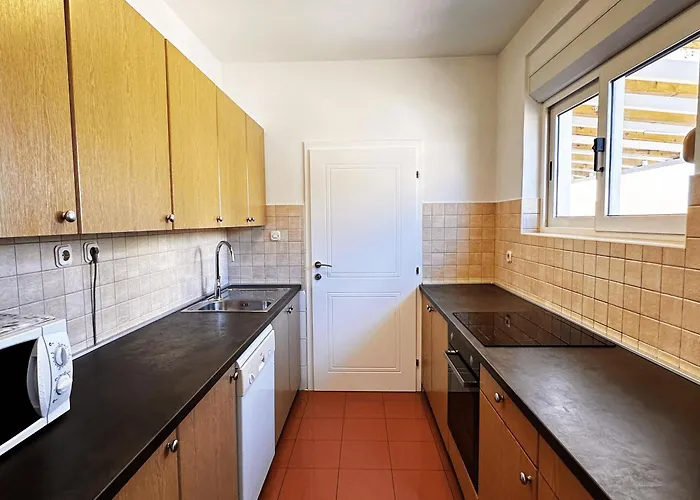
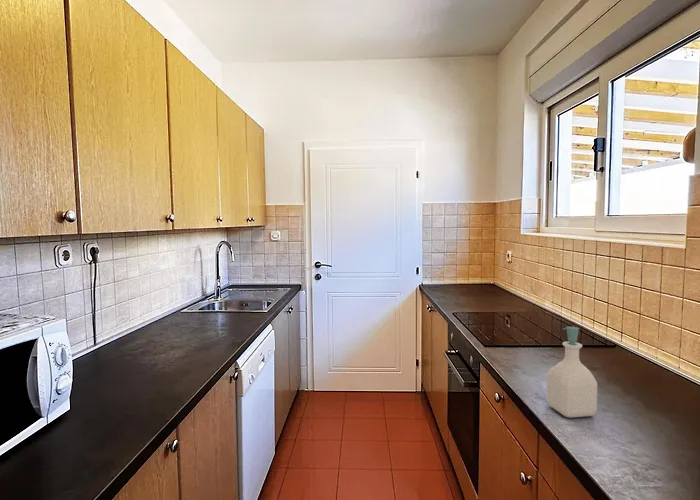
+ soap bottle [545,326,598,419]
